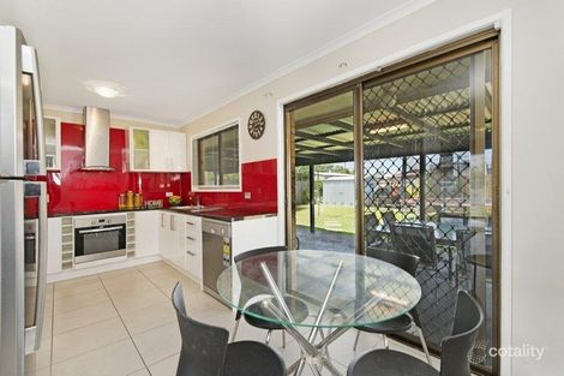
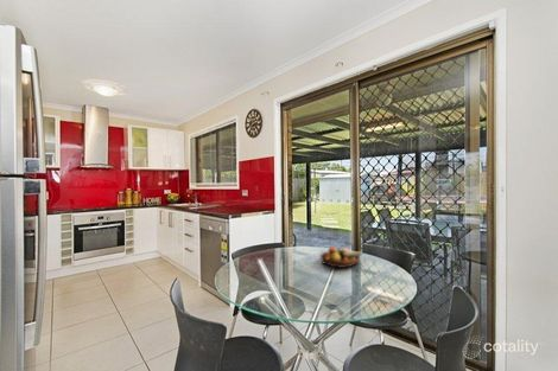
+ fruit bowl [319,245,364,269]
